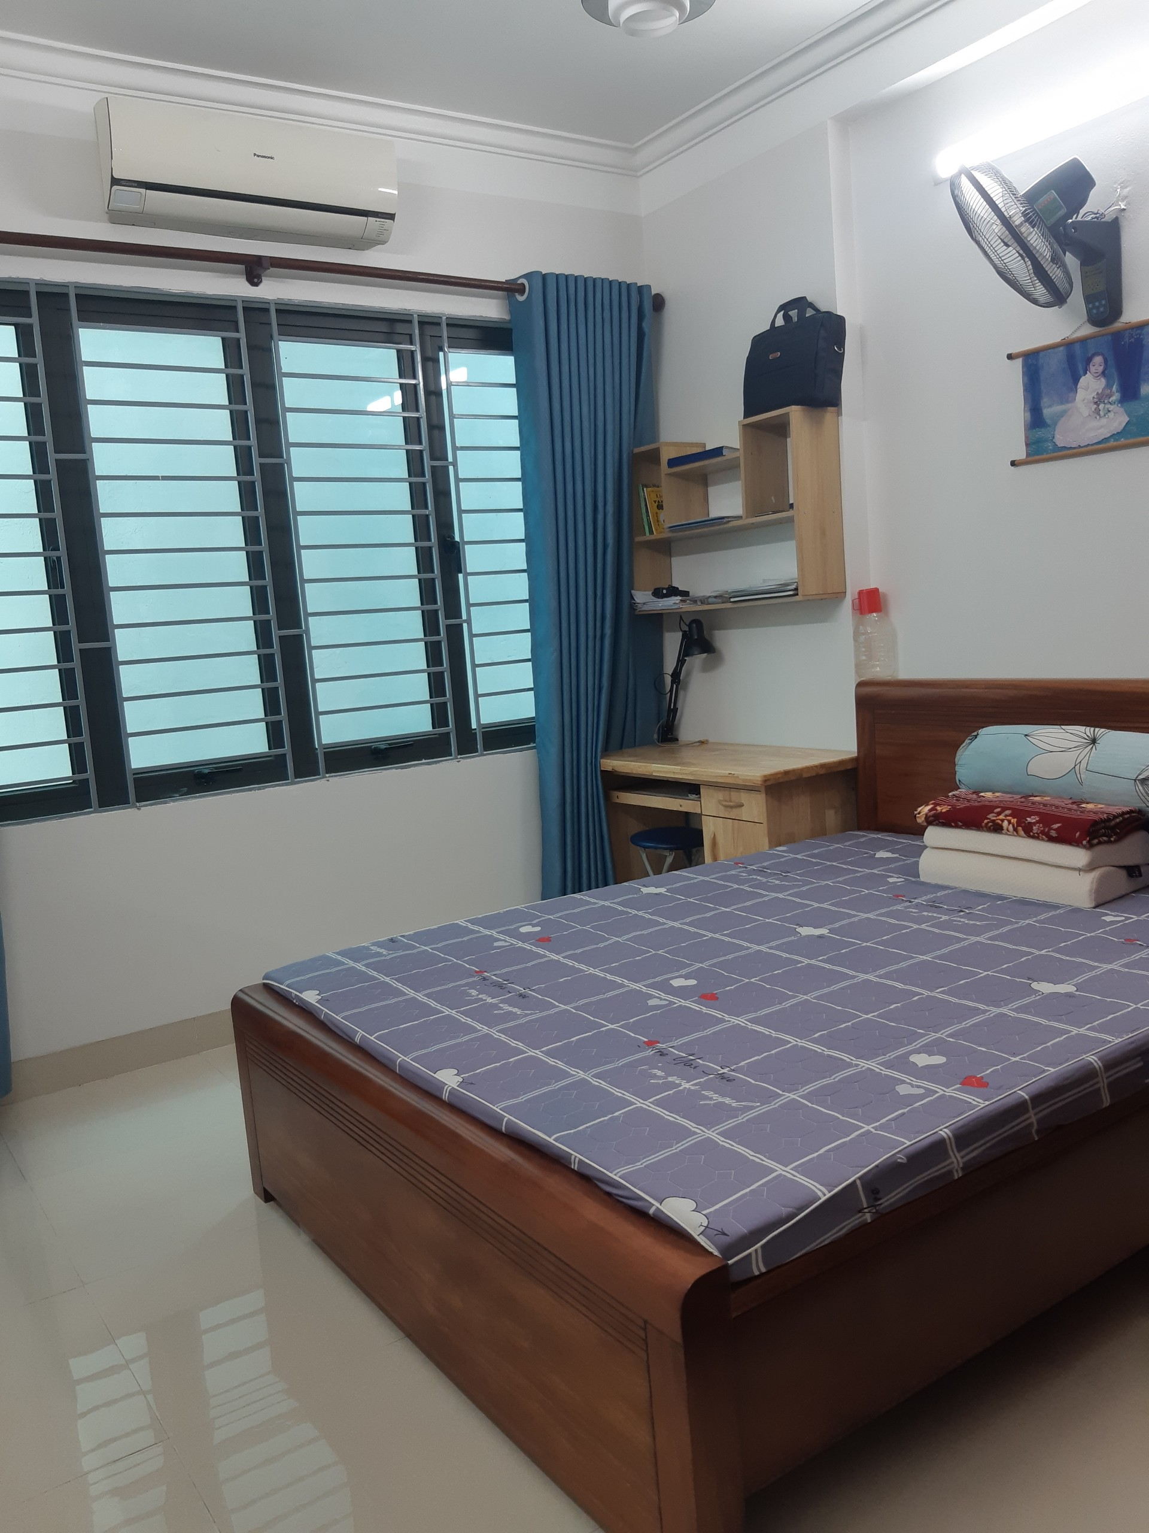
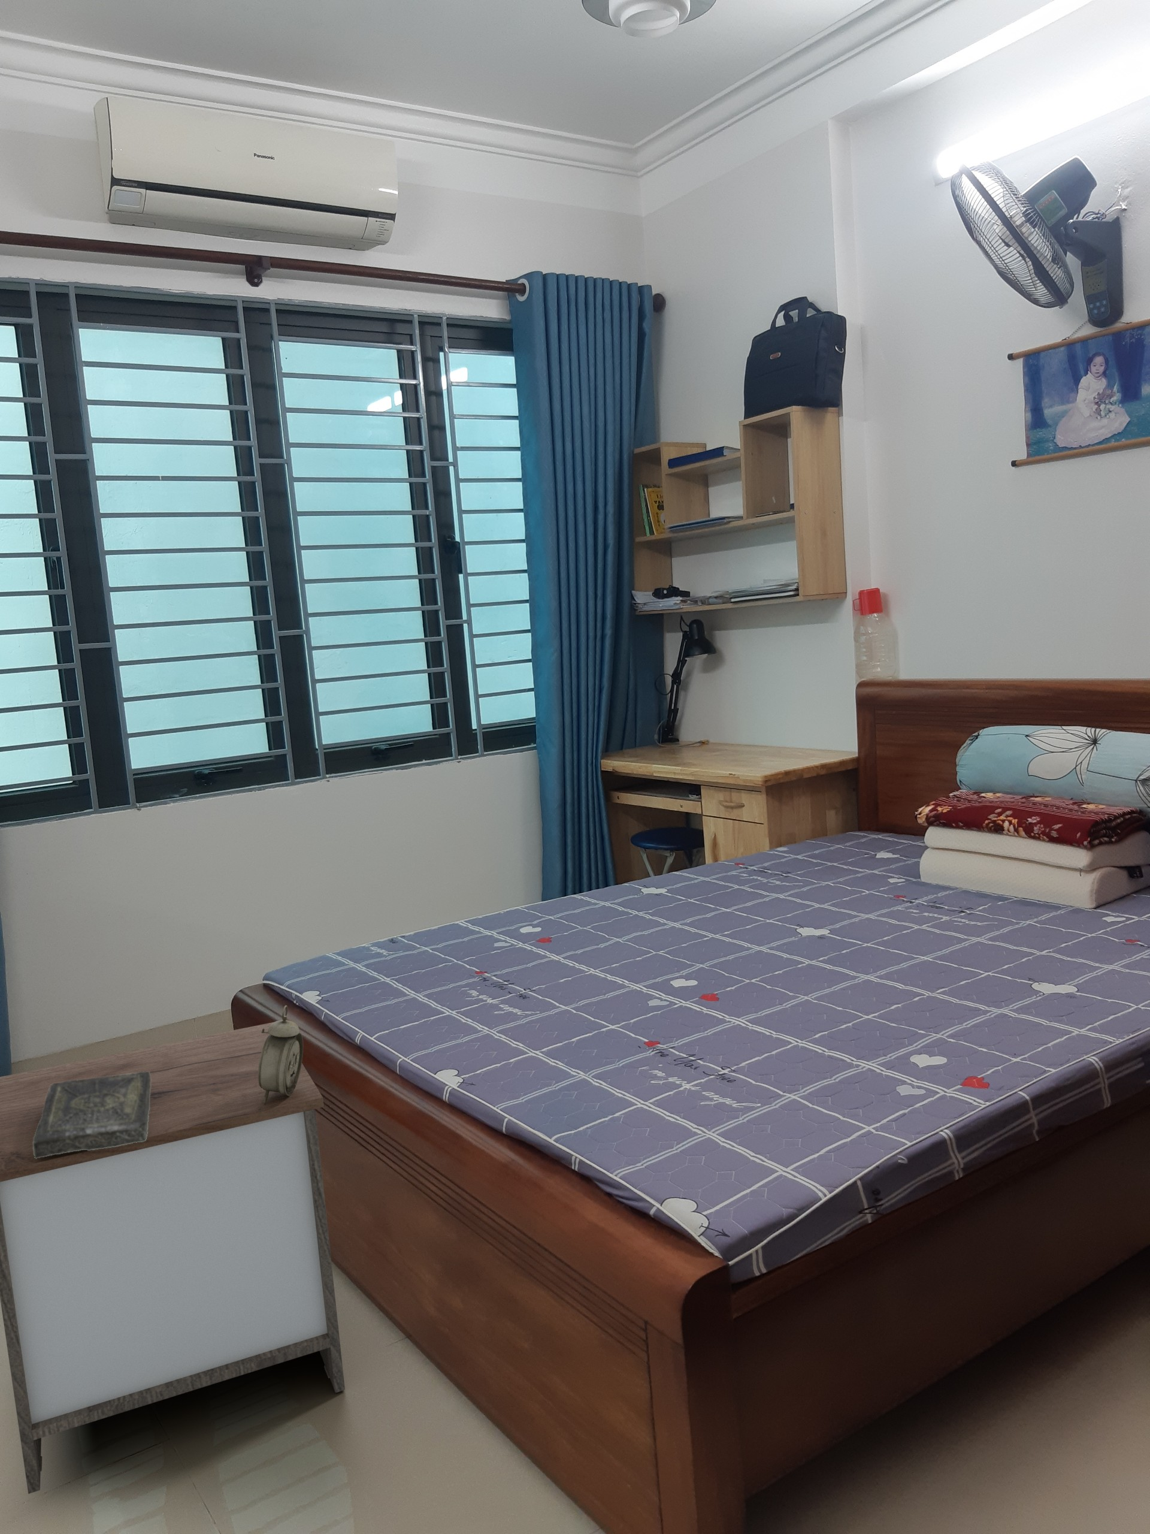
+ alarm clock [259,1005,303,1104]
+ nightstand [0,1022,345,1494]
+ book [33,1071,151,1158]
